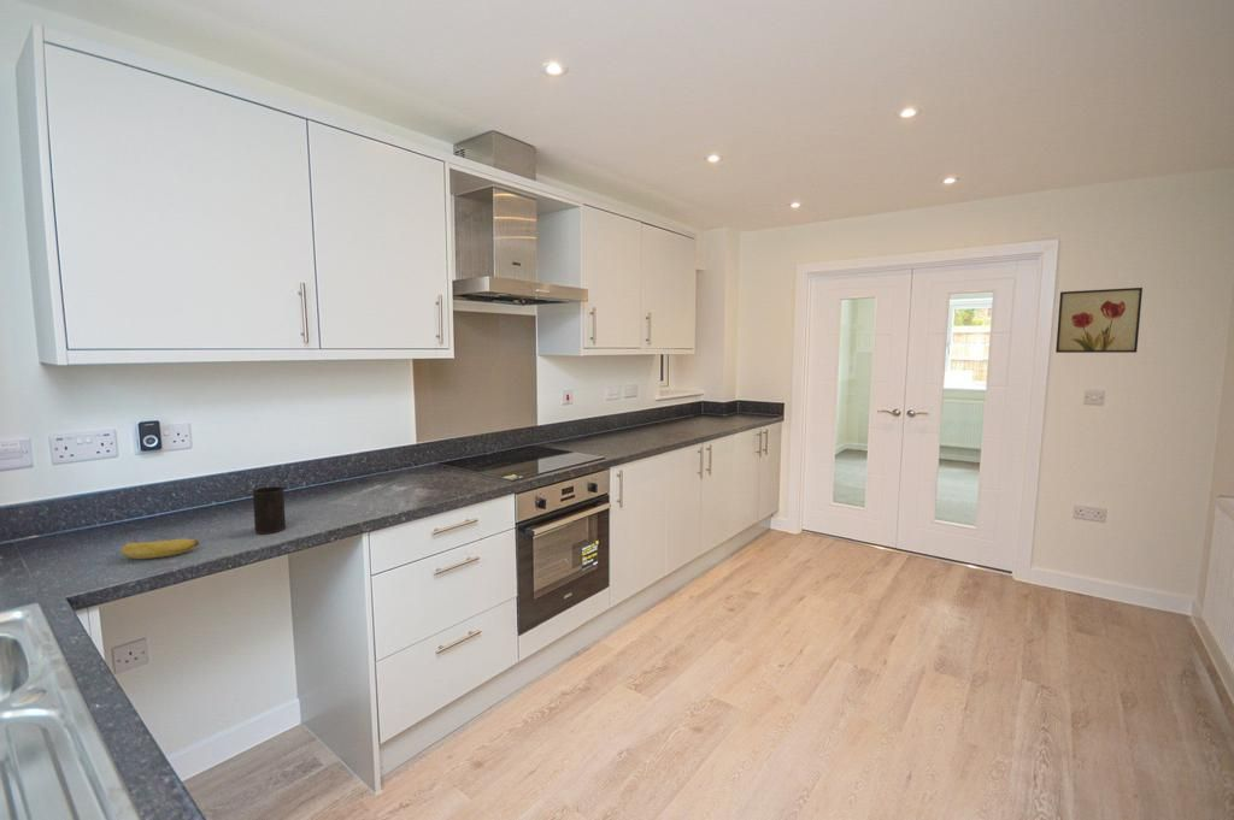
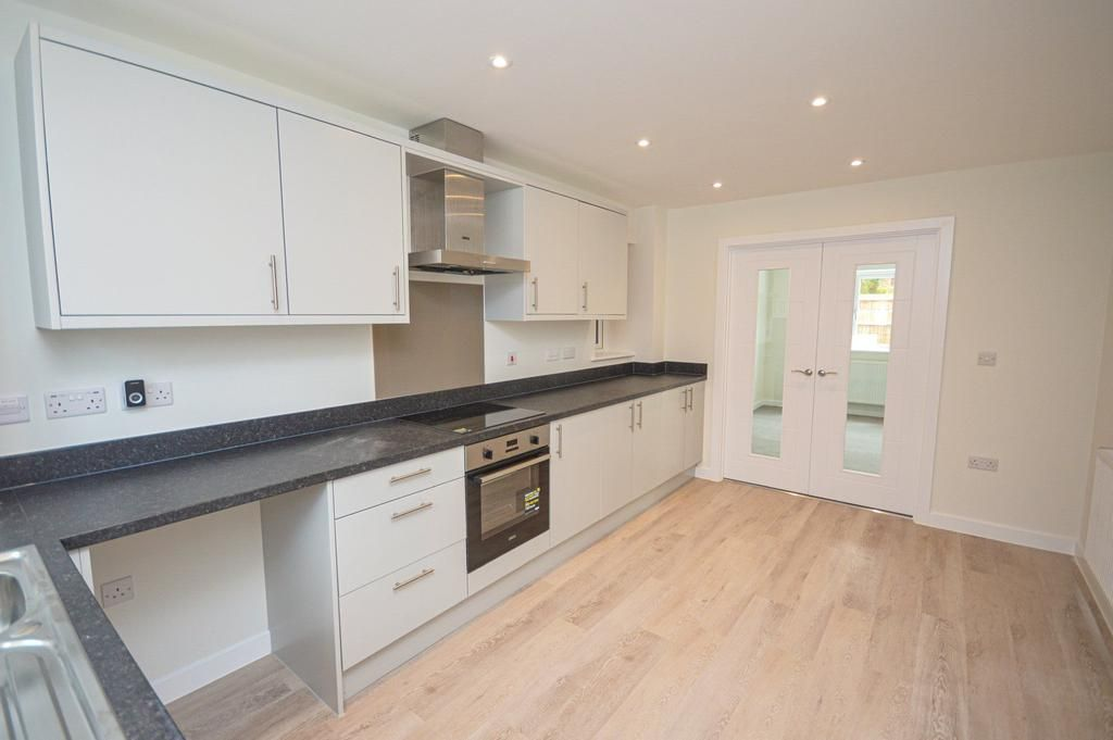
- banana [121,537,200,560]
- wall art [1054,287,1144,354]
- cup [252,485,287,535]
